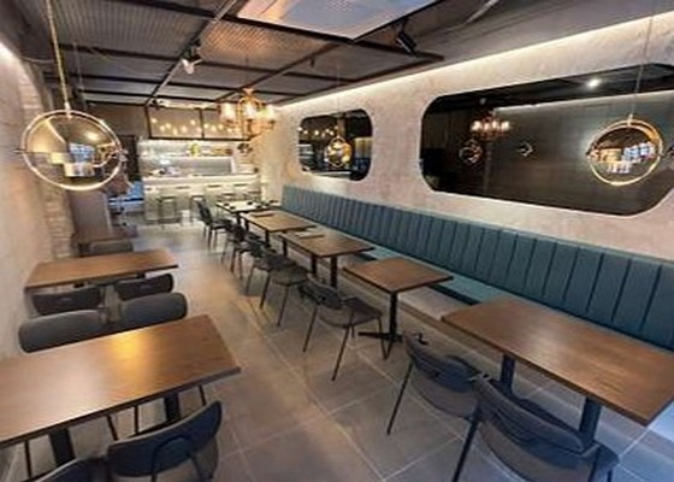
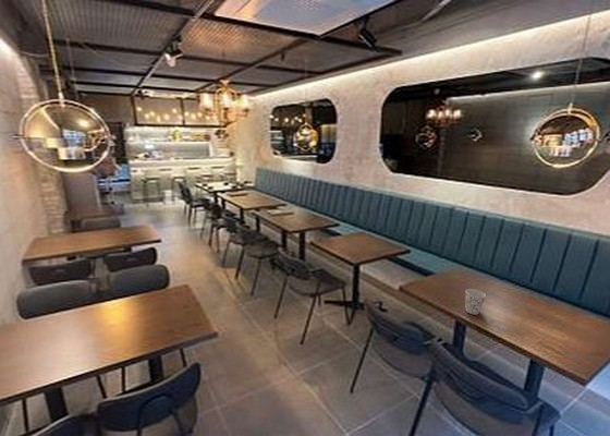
+ cup [464,288,487,316]
